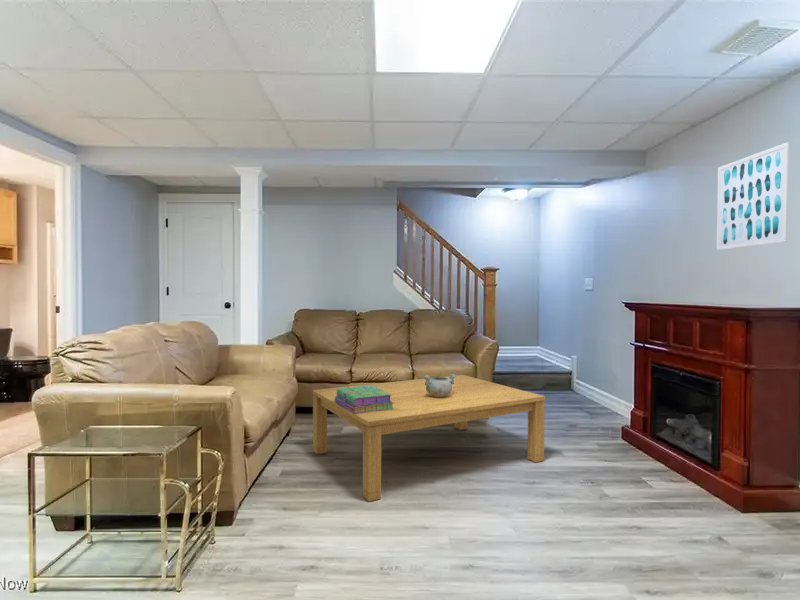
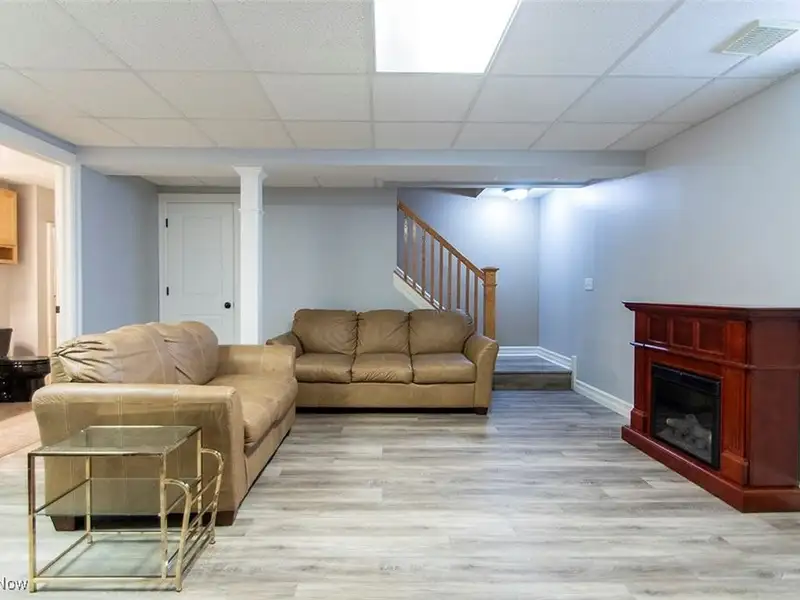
- decorative bowl [423,373,456,397]
- coffee table [312,374,546,502]
- stack of books [335,385,394,414]
- wall art [716,141,790,251]
